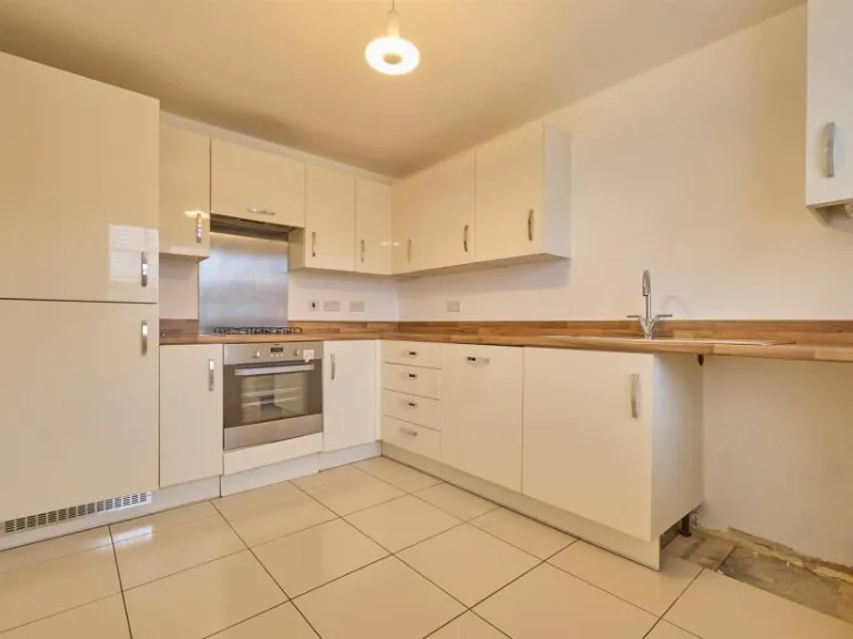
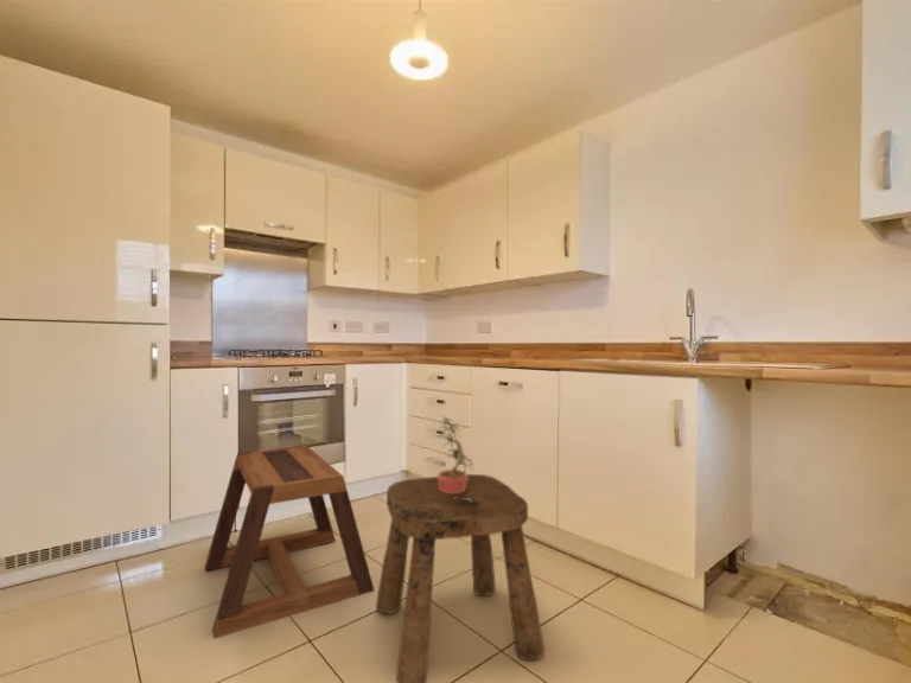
+ potted plant [434,414,474,503]
+ stool [375,473,546,683]
+ stool [204,445,375,640]
